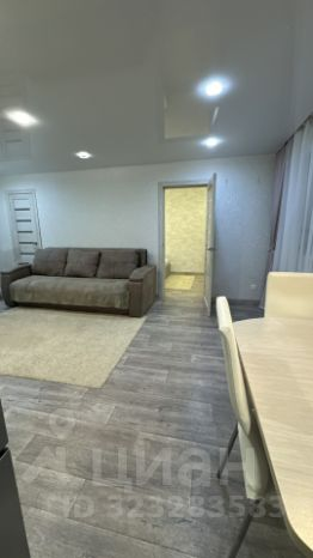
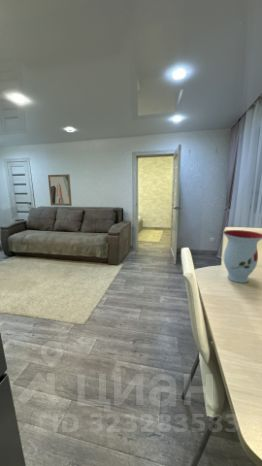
+ wall art [47,173,73,207]
+ vase [222,229,262,284]
